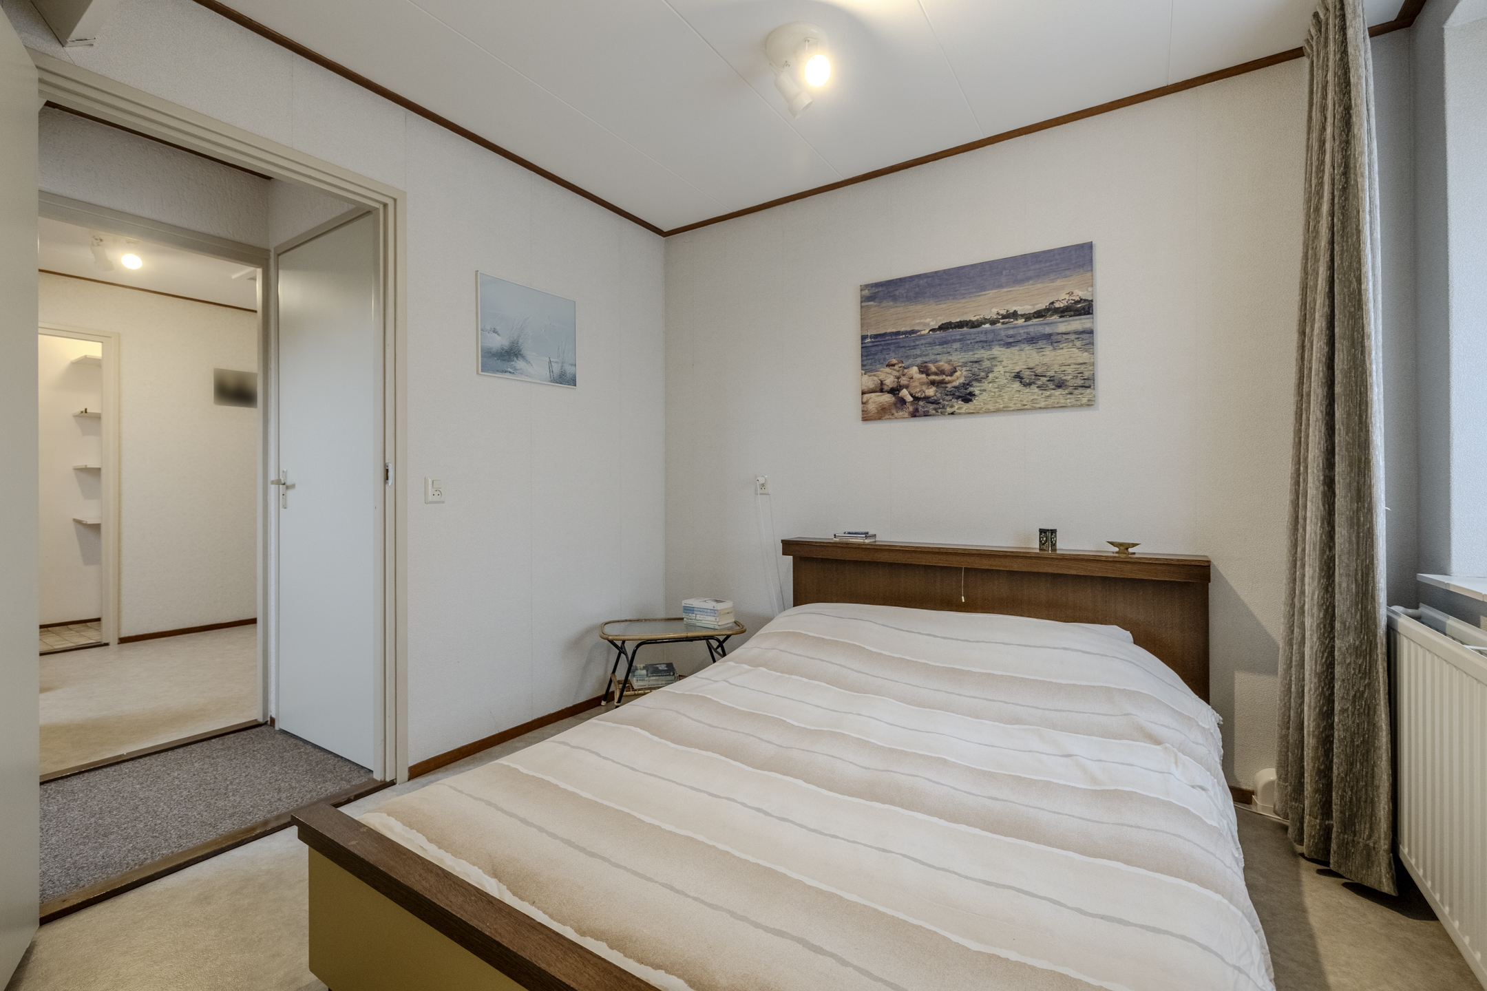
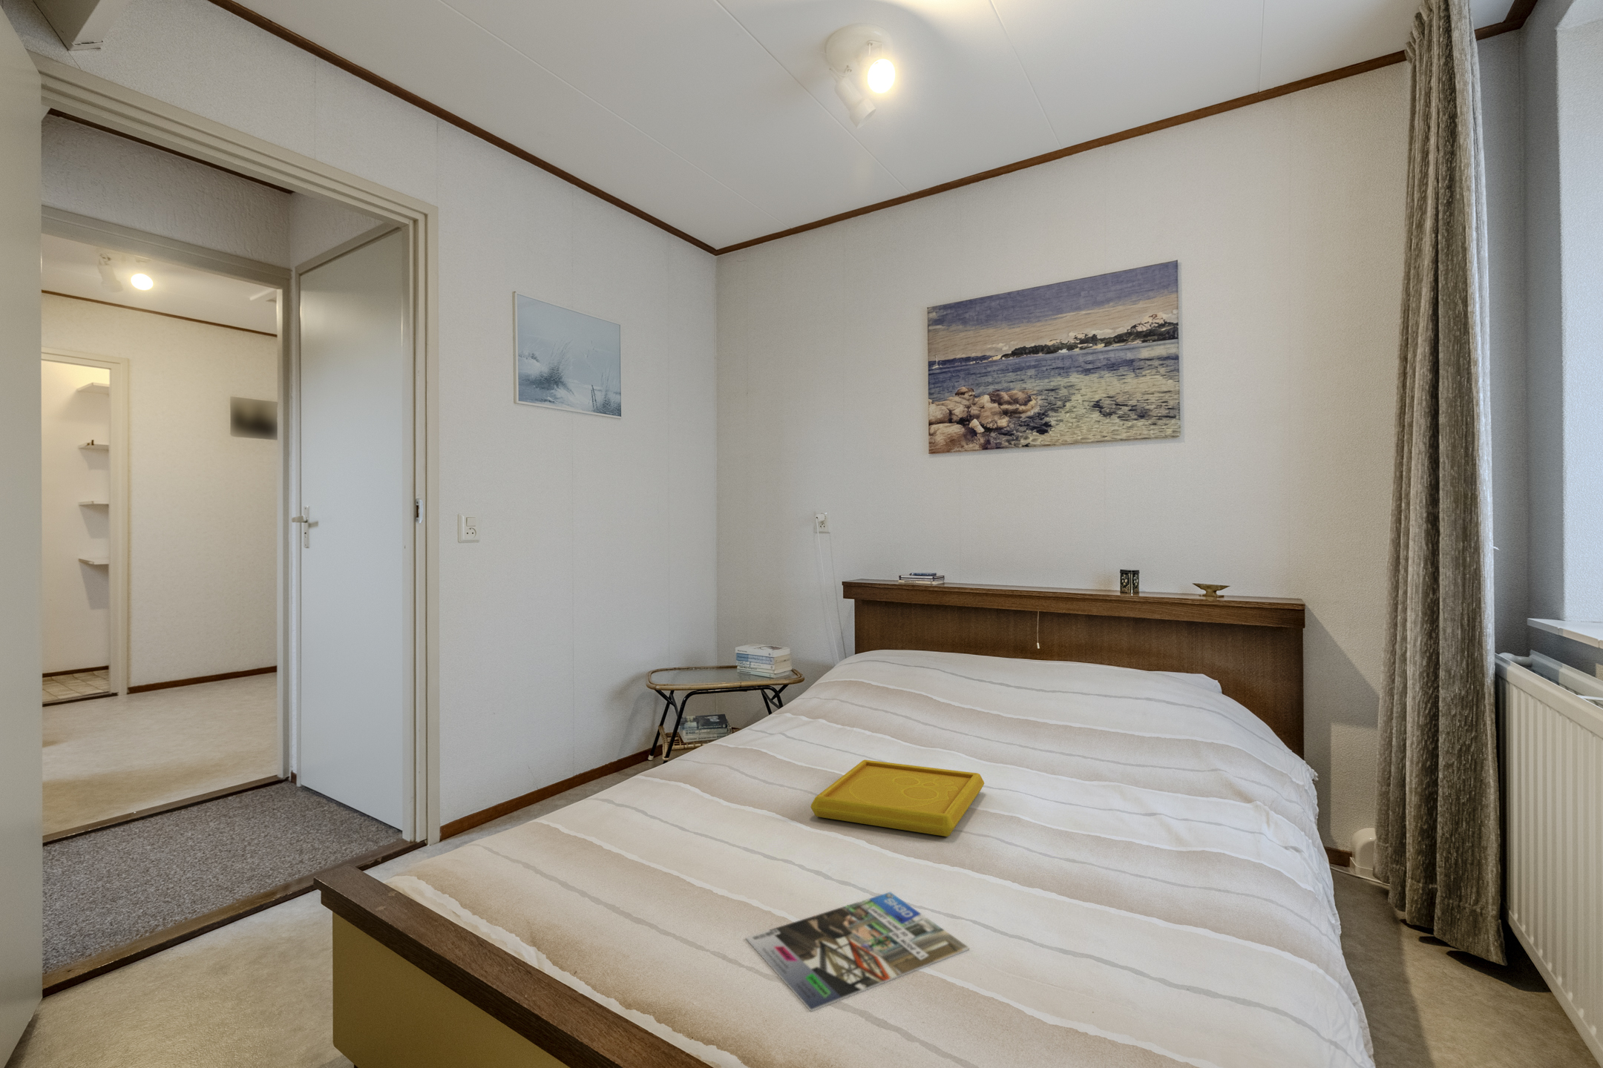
+ magazine [745,892,970,1012]
+ serving tray [810,759,985,837]
